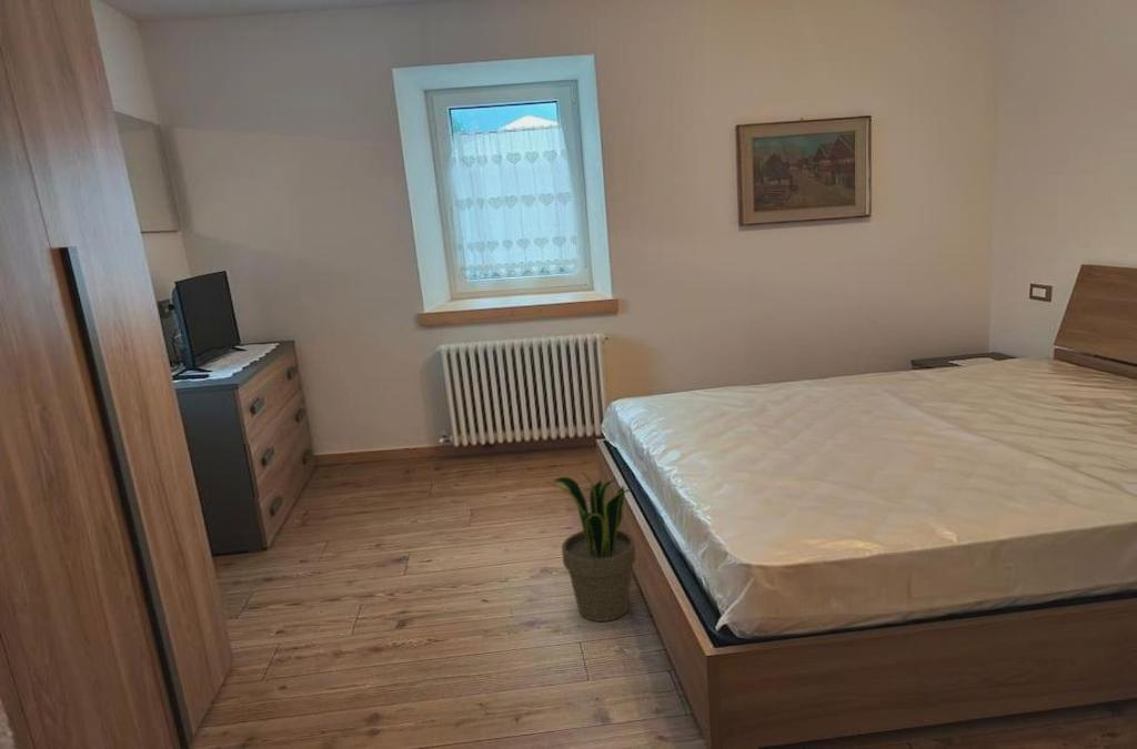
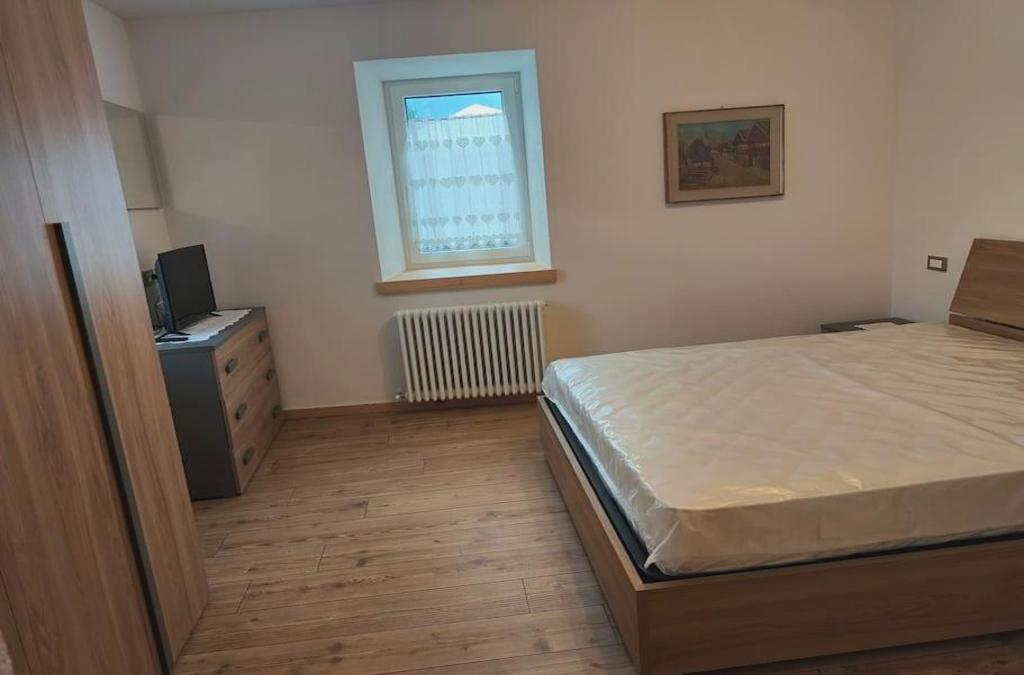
- potted plant [545,470,637,623]
